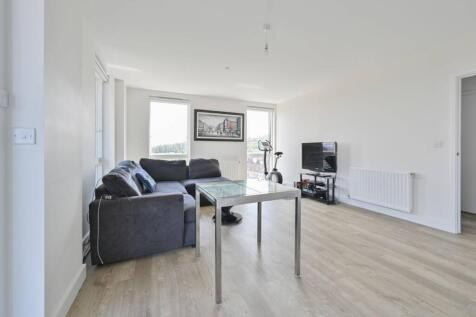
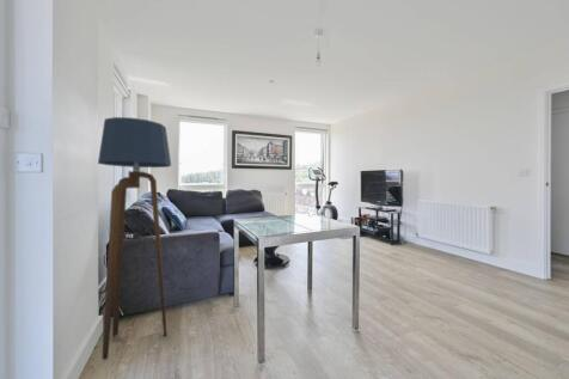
+ floor lamp [97,116,172,361]
